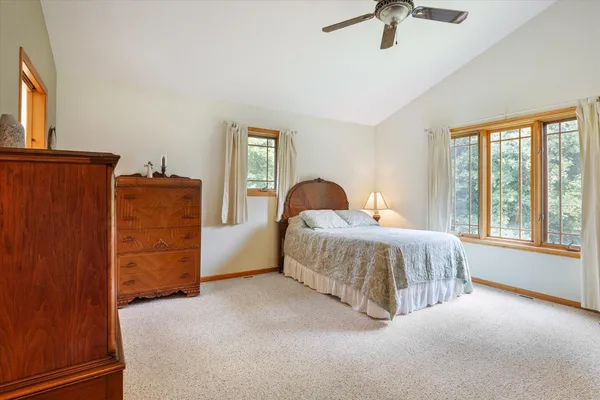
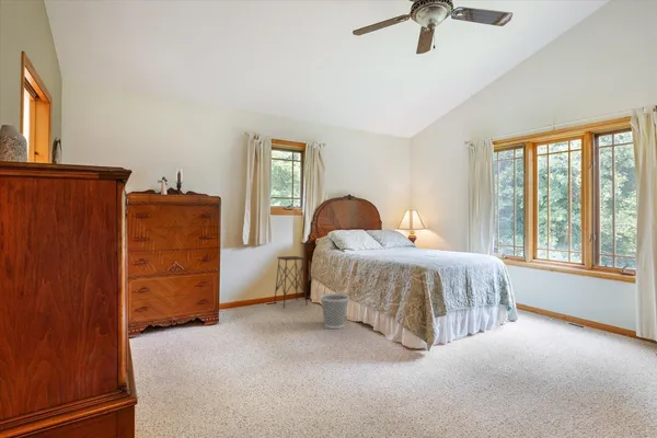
+ side table [273,255,309,309]
+ wastebasket [319,292,350,330]
